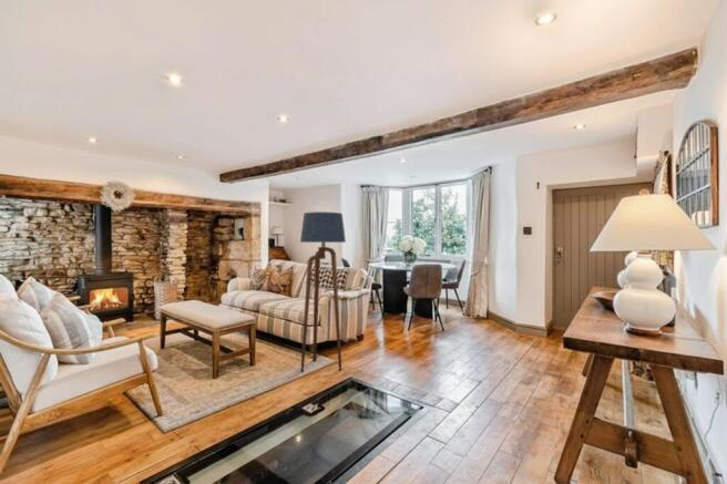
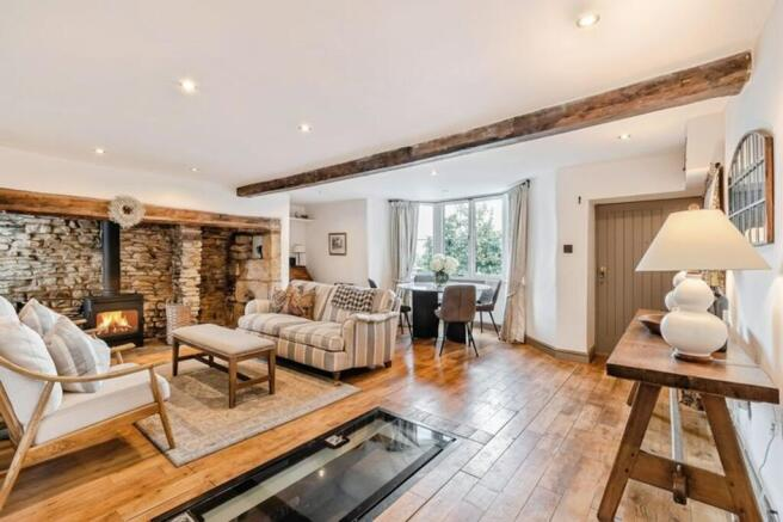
- floor lamp [299,210,347,373]
